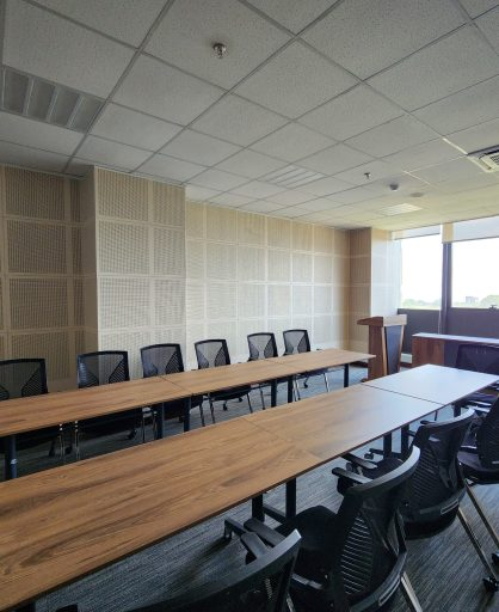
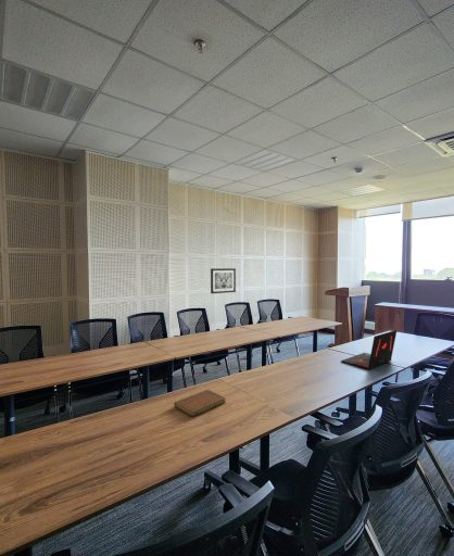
+ laptop [340,329,398,370]
+ notebook [173,389,227,417]
+ wall art [210,267,237,294]
